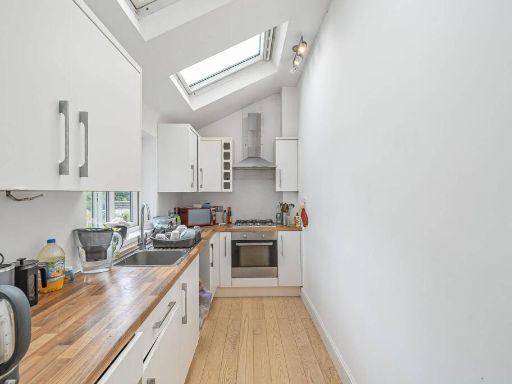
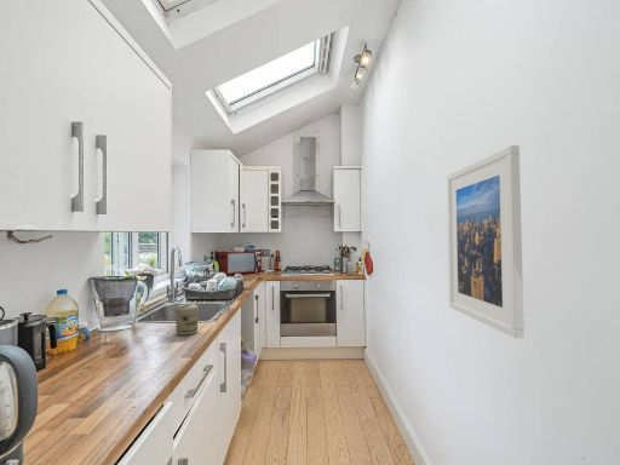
+ jar [174,303,200,335]
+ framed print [446,144,526,339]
